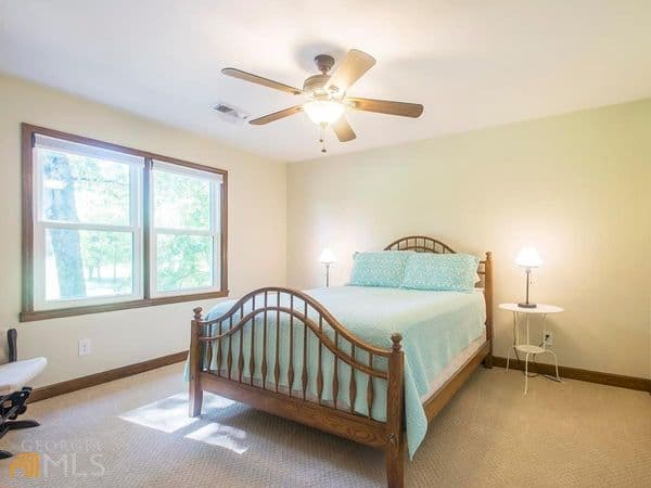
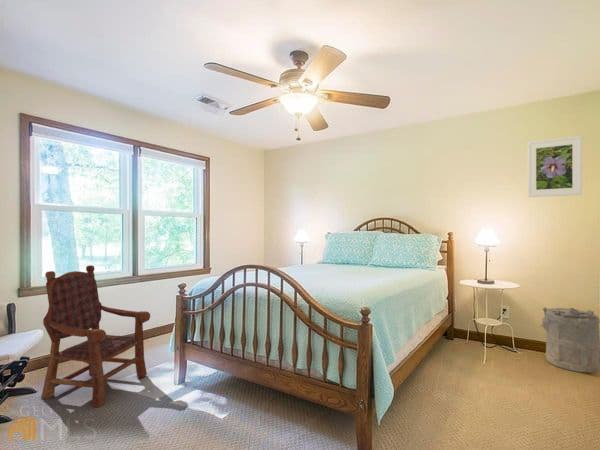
+ armchair [40,264,151,409]
+ laundry hamper [539,306,600,374]
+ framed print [527,135,583,198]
